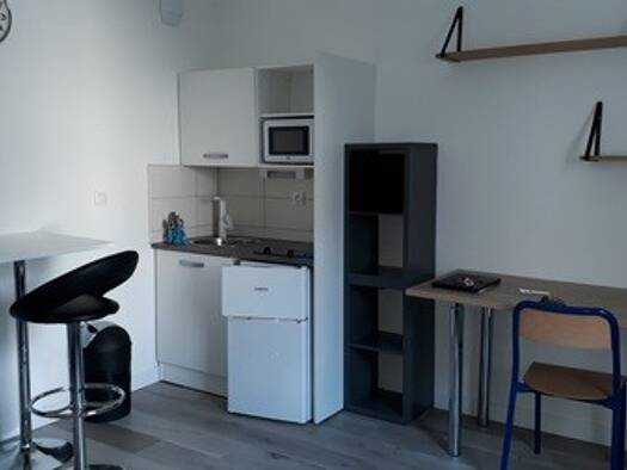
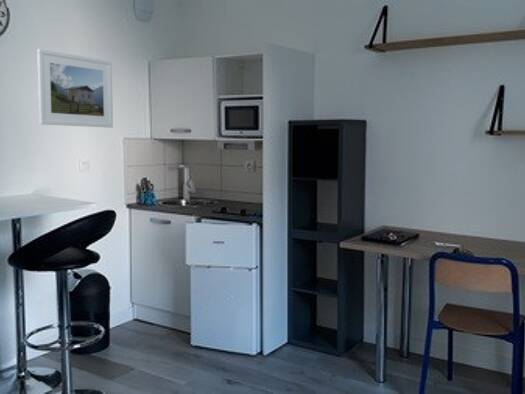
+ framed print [36,48,114,129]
